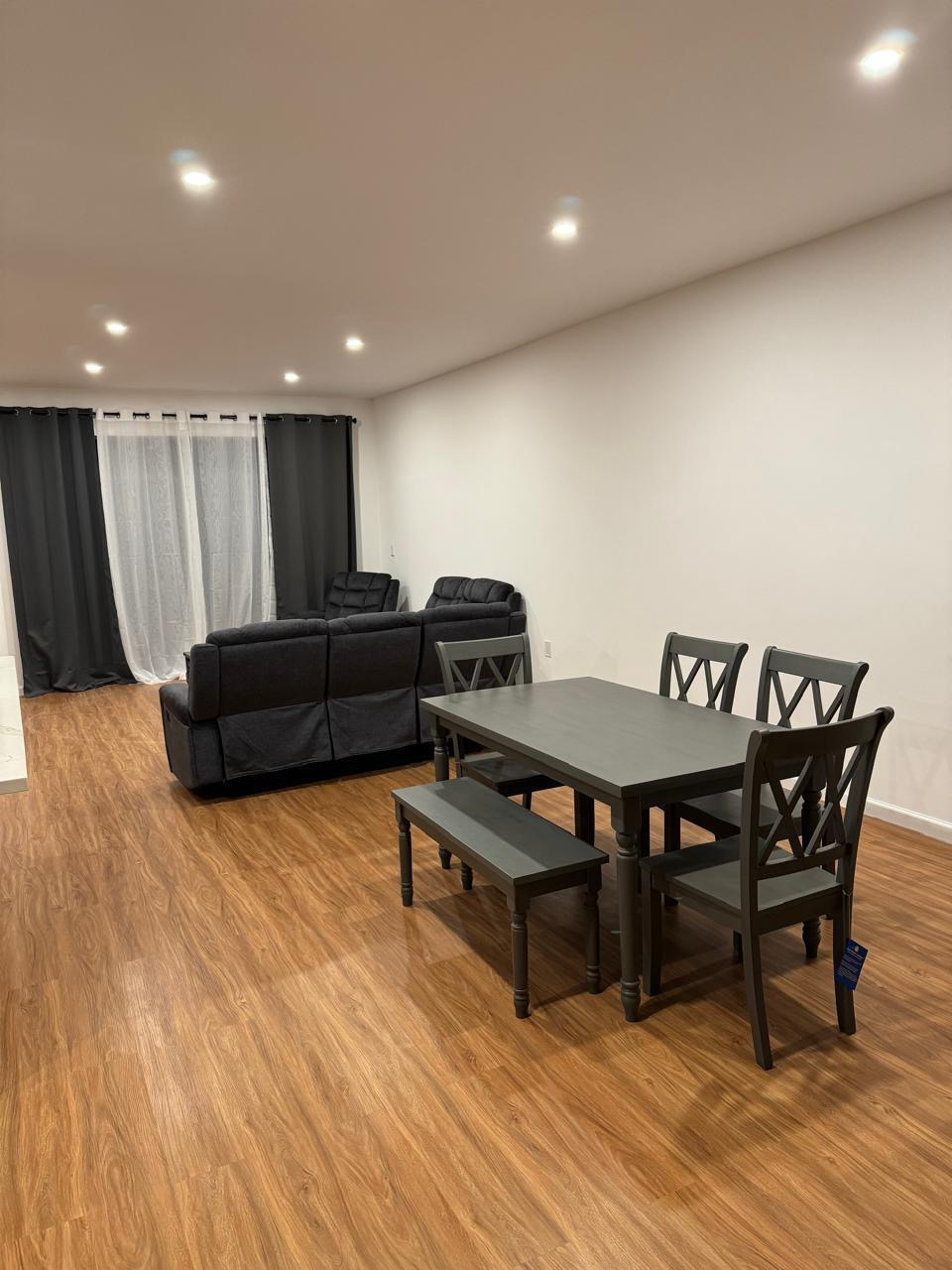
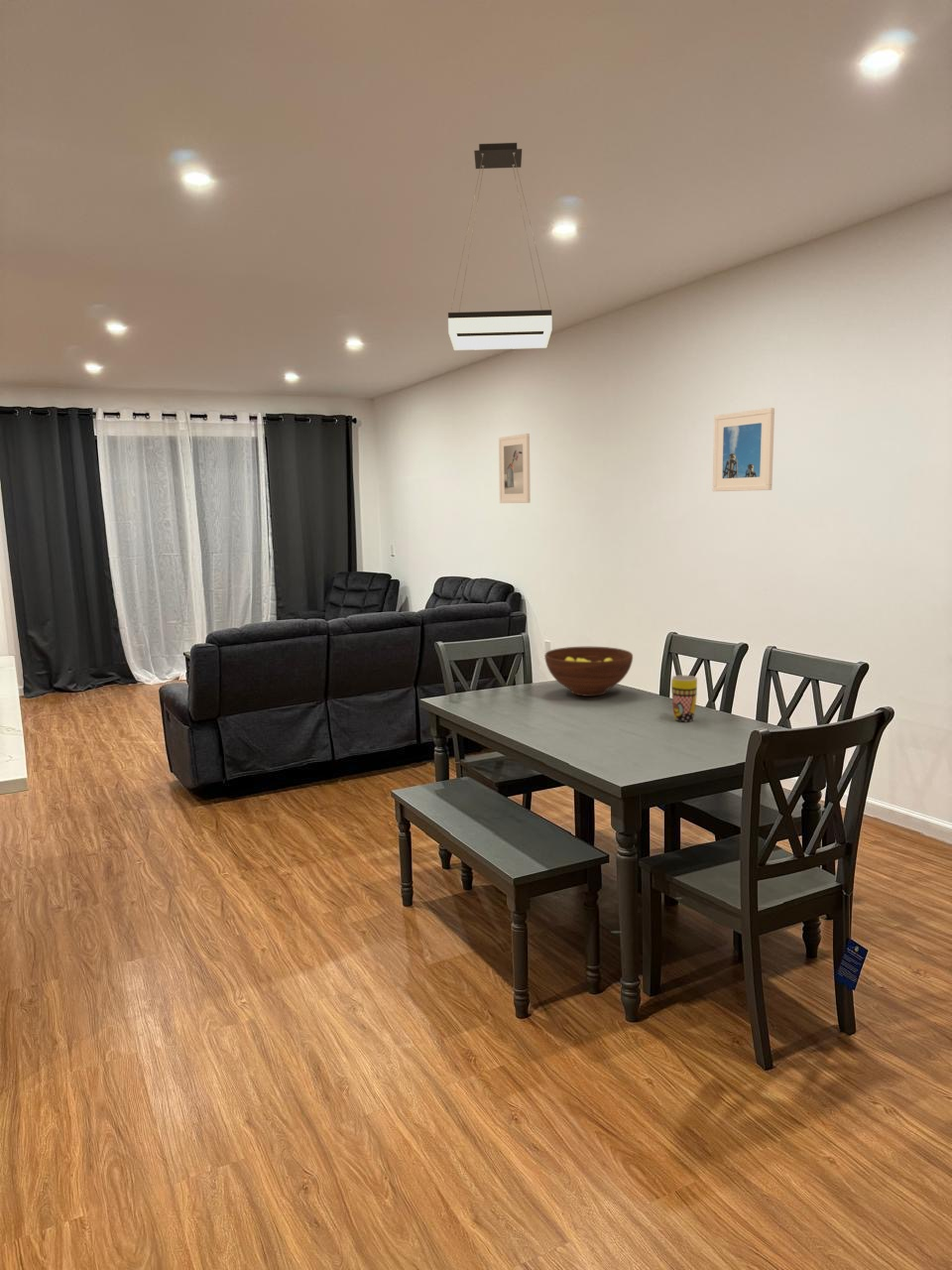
+ mug [670,675,698,722]
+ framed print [498,433,532,504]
+ fruit bowl [543,646,634,698]
+ pendant light [447,142,552,351]
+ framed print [712,407,775,492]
